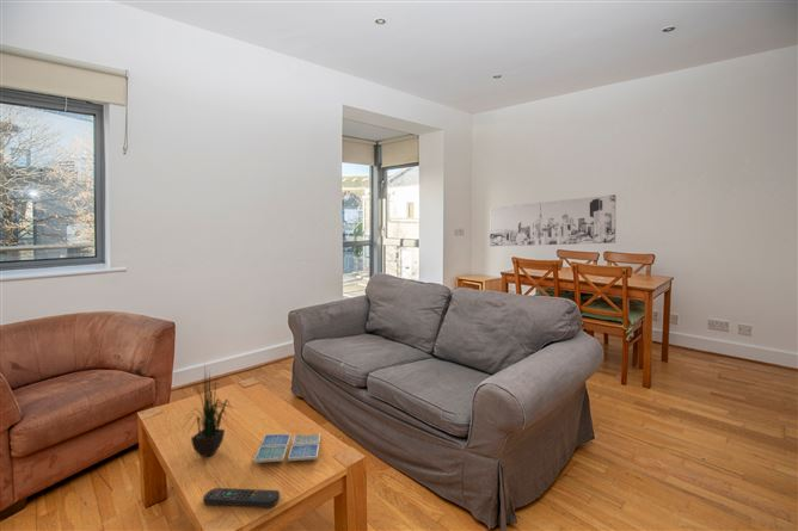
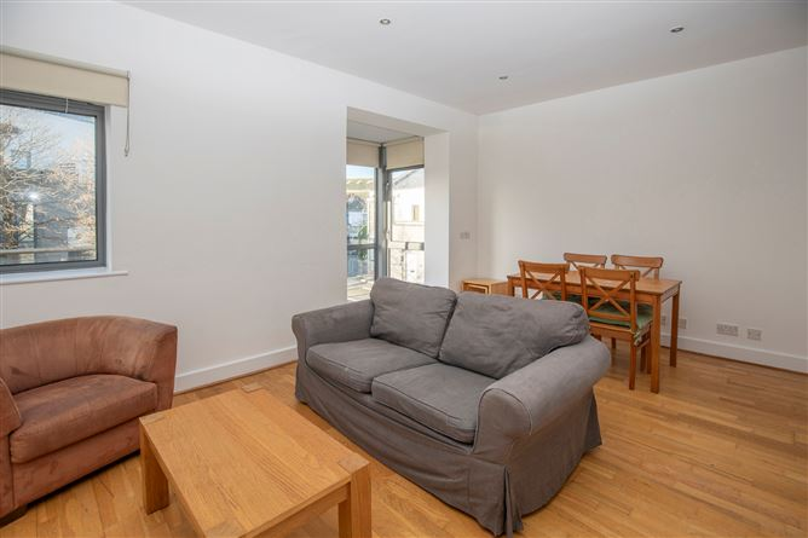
- wall art [489,193,618,247]
- remote control [202,487,281,508]
- drink coaster [252,432,321,464]
- potted plant [183,363,238,457]
